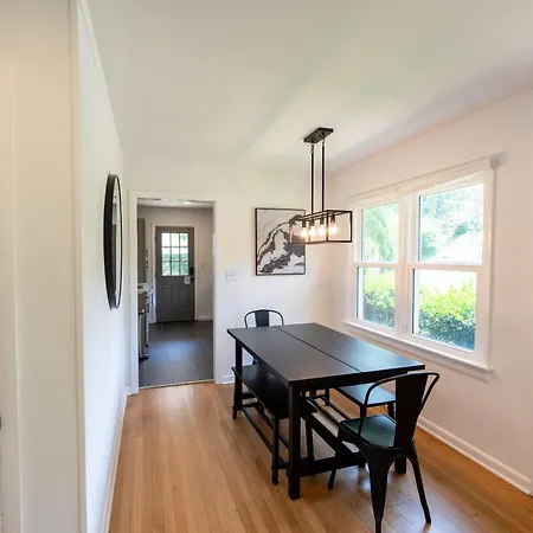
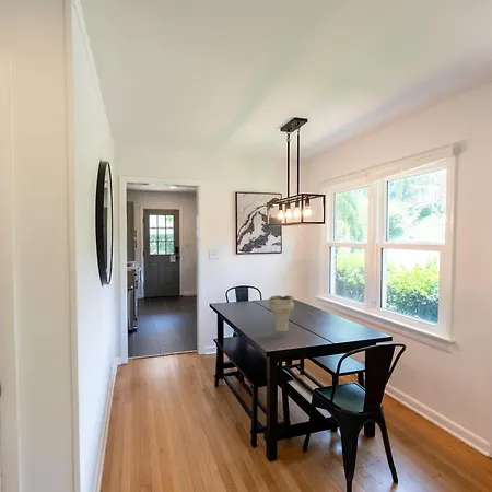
+ vase [268,294,295,332]
